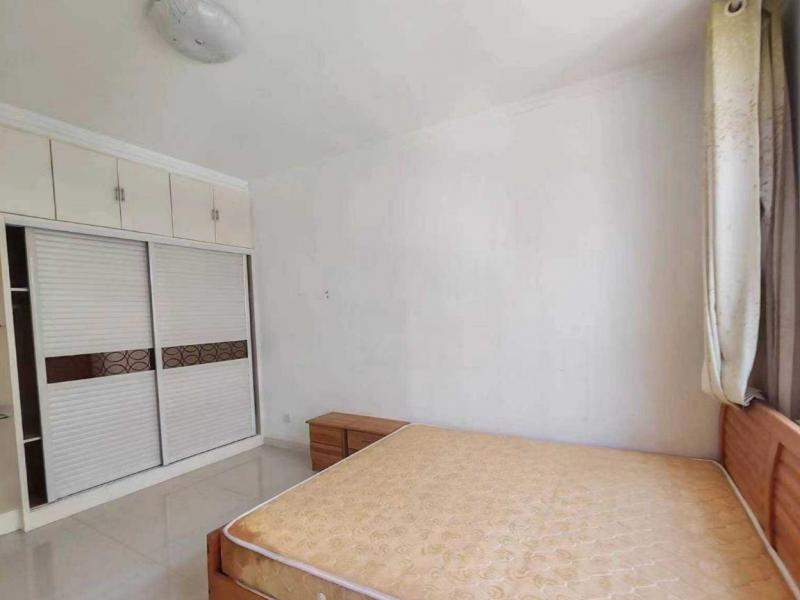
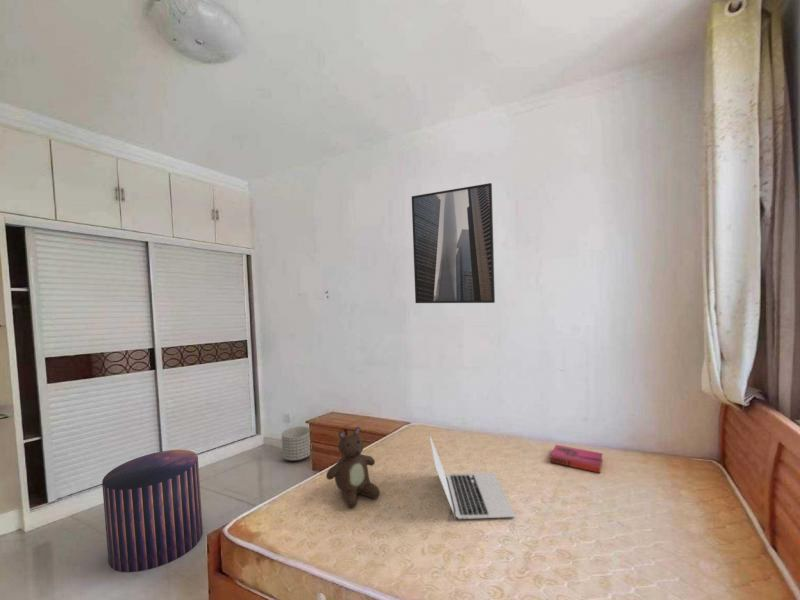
+ pouf [101,449,204,573]
+ teddy bear [325,426,381,509]
+ hardback book [549,444,604,474]
+ planter [281,425,311,462]
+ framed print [411,182,496,304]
+ laptop [427,431,516,520]
